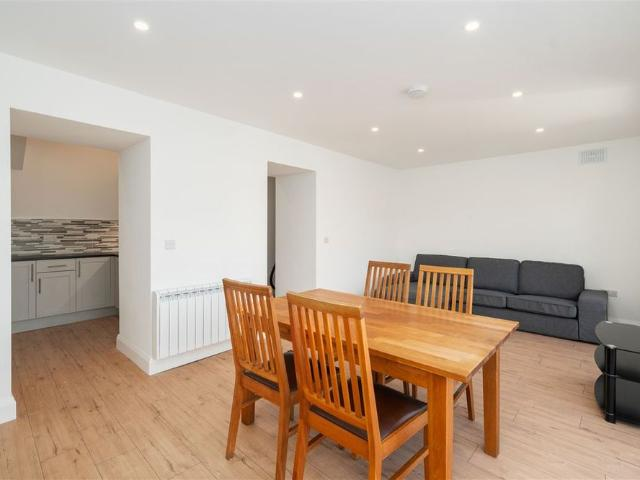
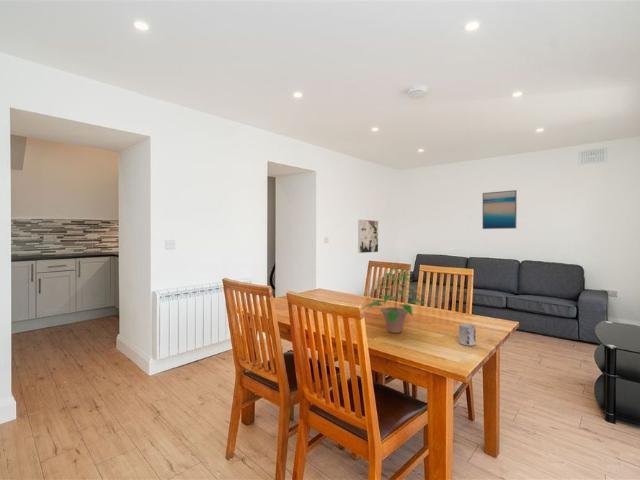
+ cup [458,323,477,347]
+ potted plant [362,267,429,334]
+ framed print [357,219,379,254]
+ wall art [482,189,518,230]
